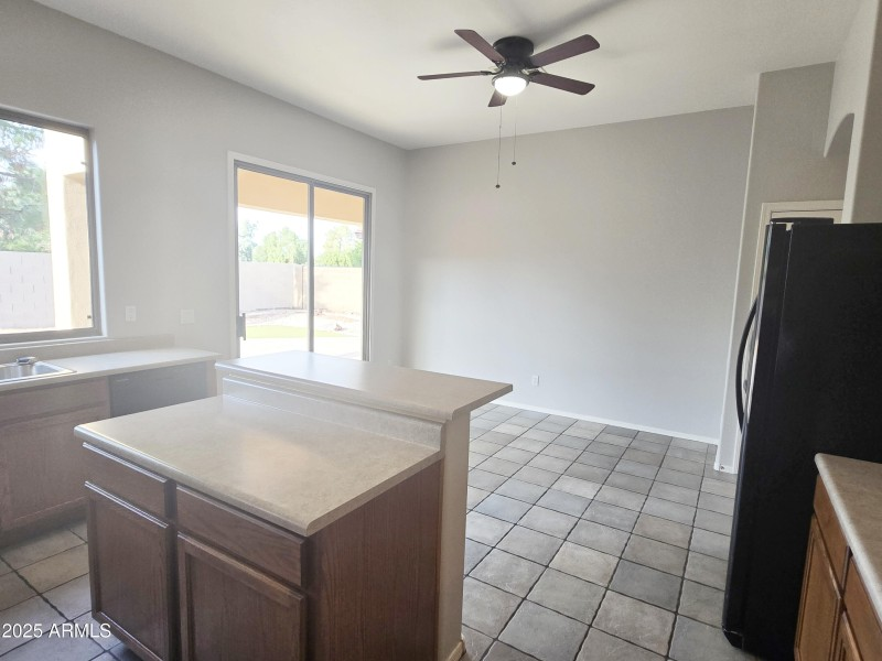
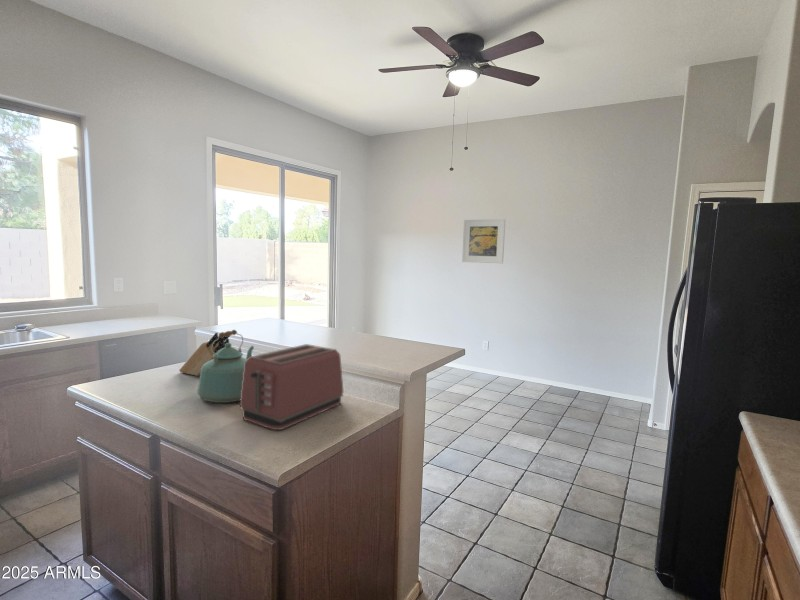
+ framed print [461,218,506,264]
+ knife block [178,331,231,377]
+ toaster [239,343,345,431]
+ kettle [196,329,255,404]
